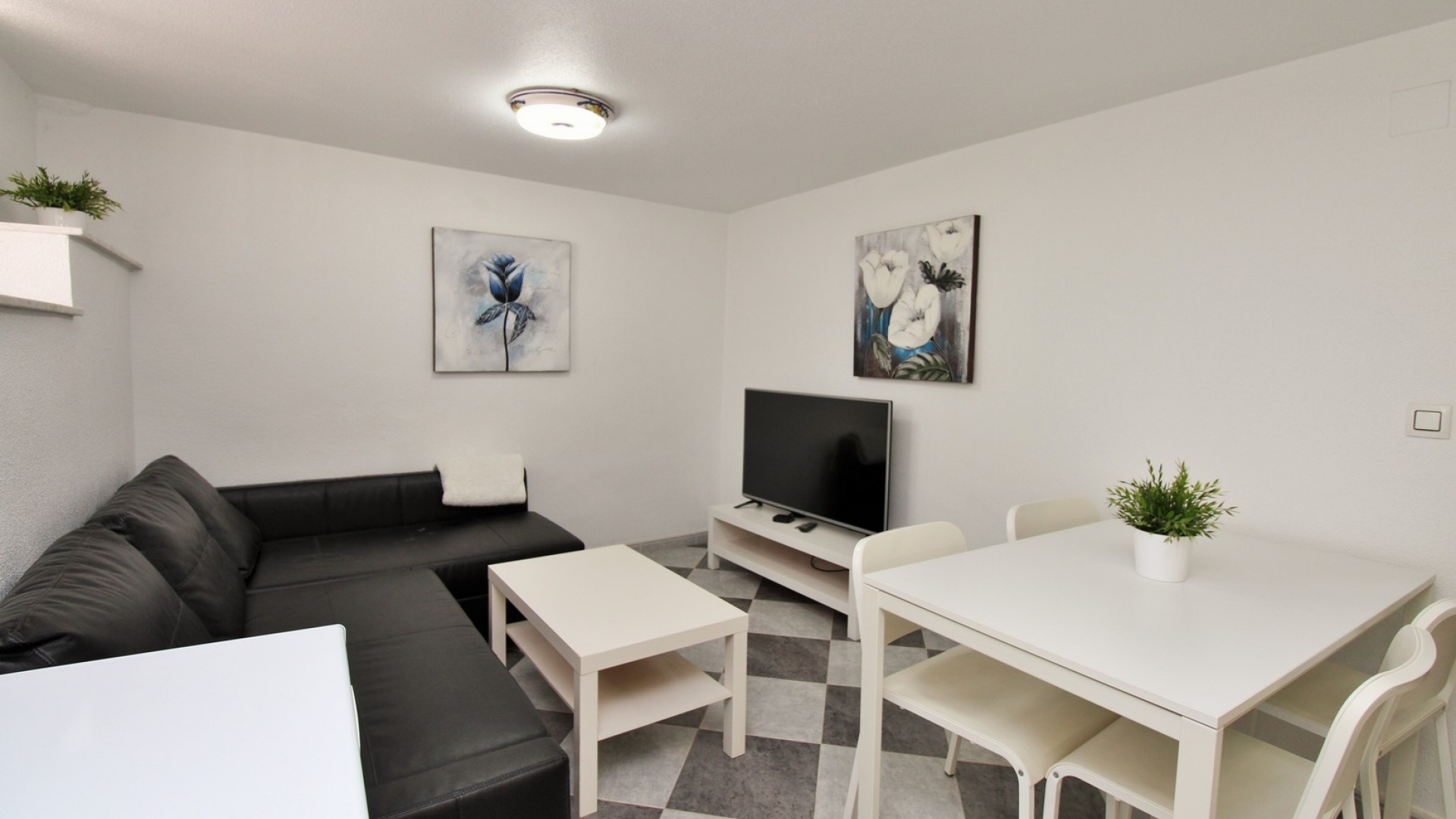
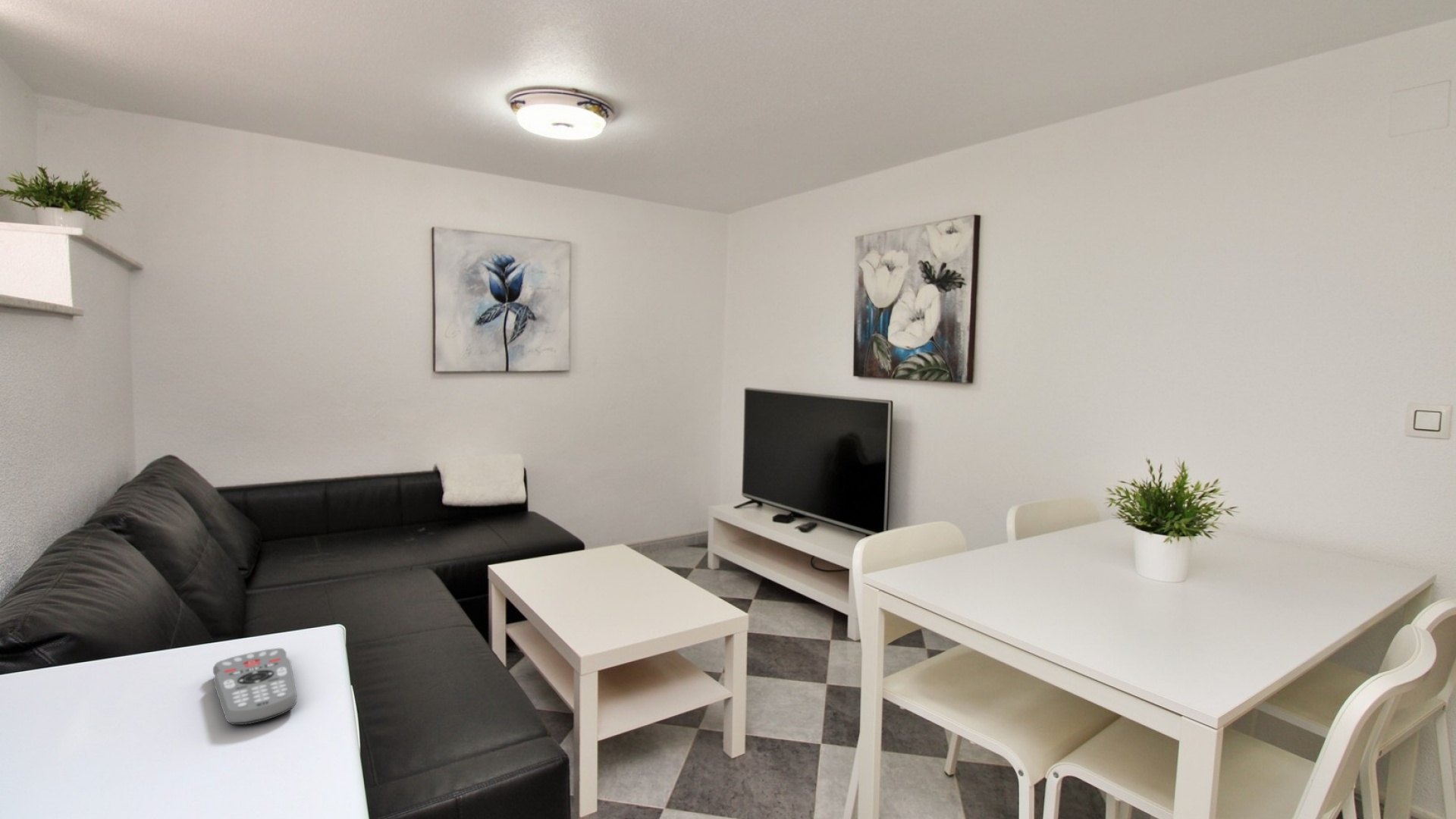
+ remote control [212,648,298,726]
